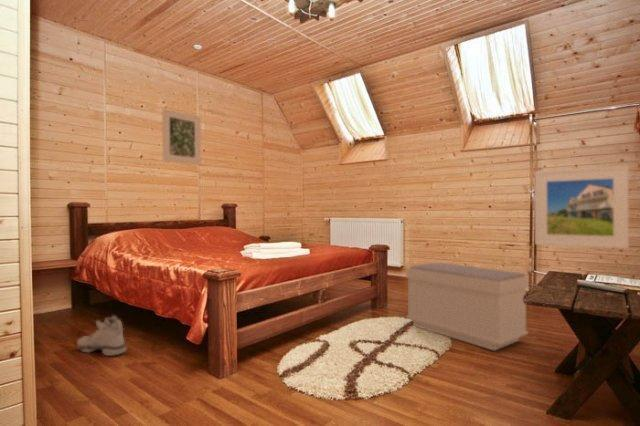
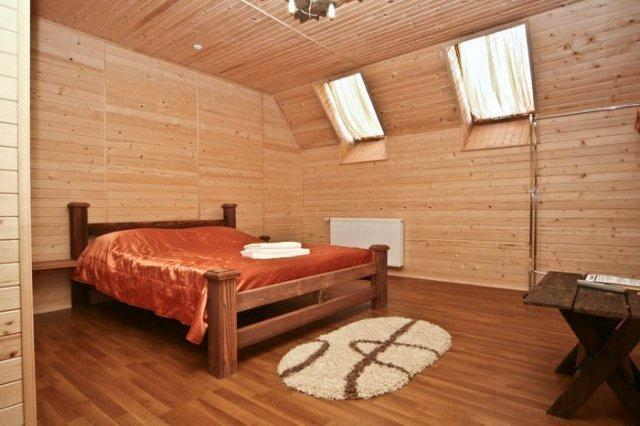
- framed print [534,165,630,249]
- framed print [161,108,202,166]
- bench [405,262,529,352]
- sneaker [76,314,127,357]
